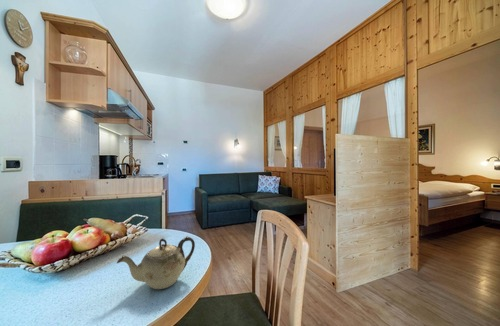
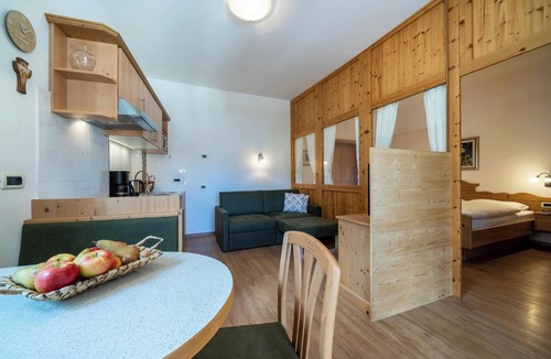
- teapot [116,235,196,290]
